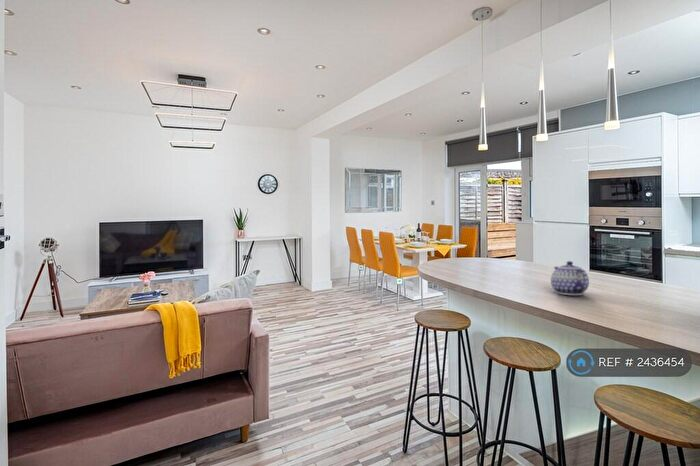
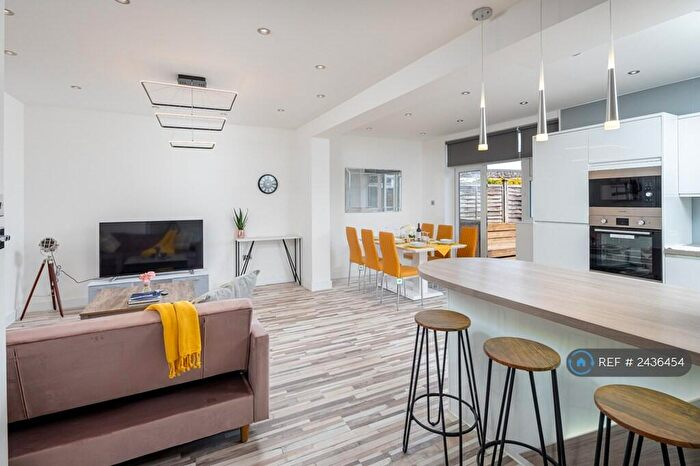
- teapot [550,260,590,296]
